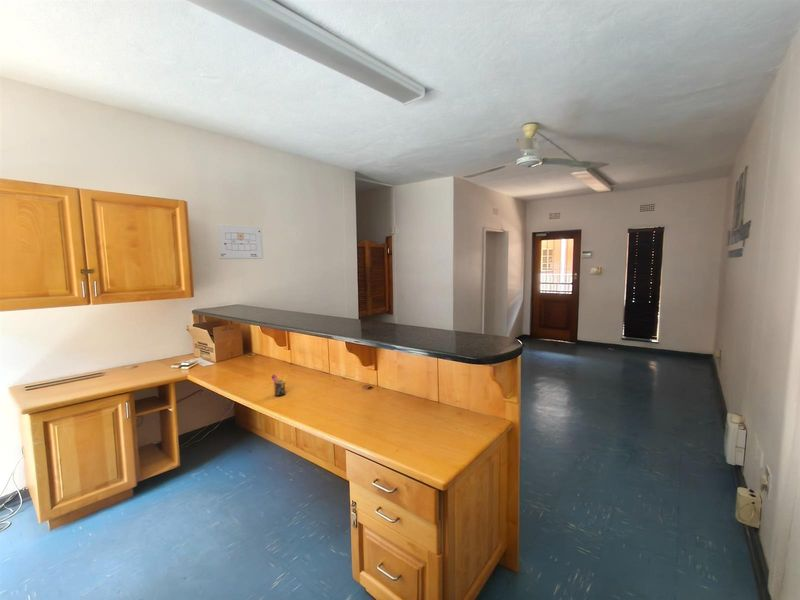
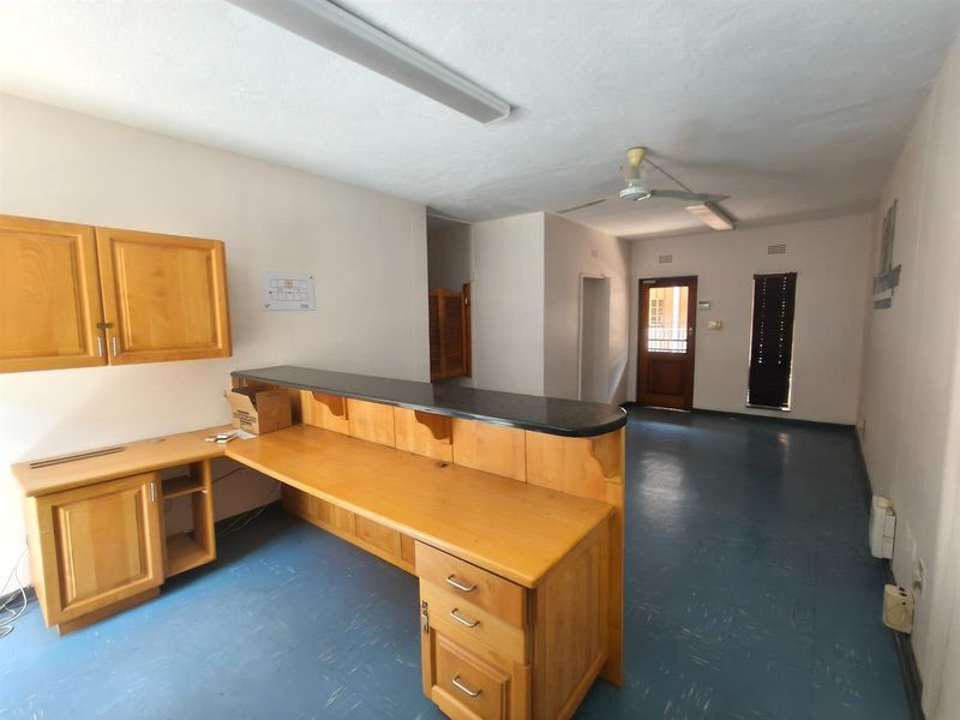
- pen holder [270,373,288,397]
